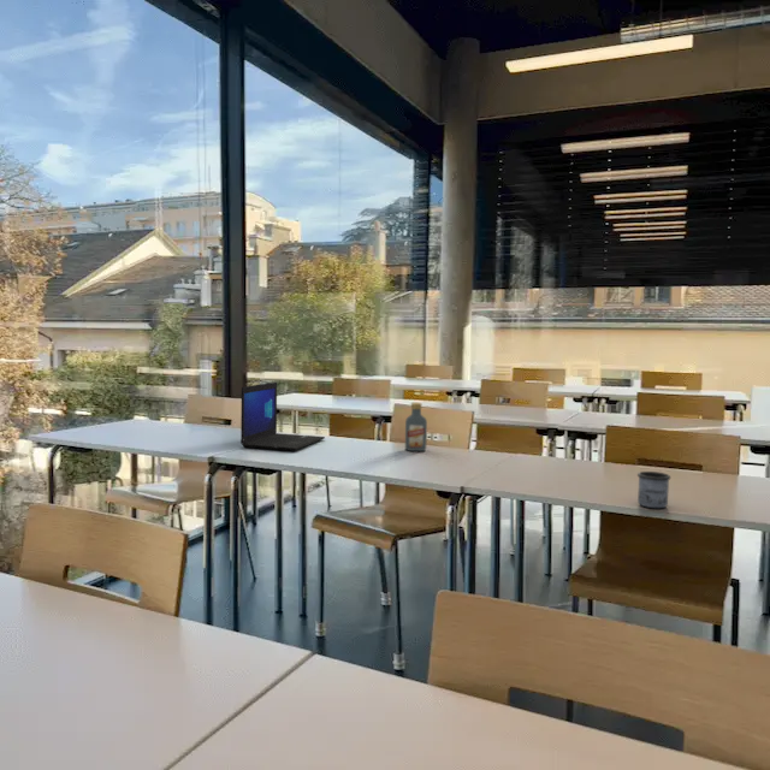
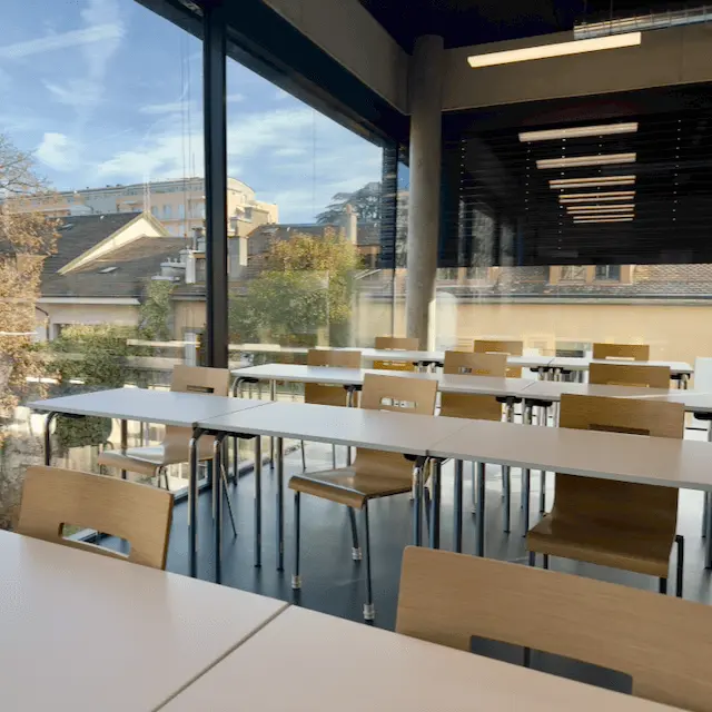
- vodka [404,401,428,452]
- laptop [239,381,326,451]
- mug [636,470,671,509]
